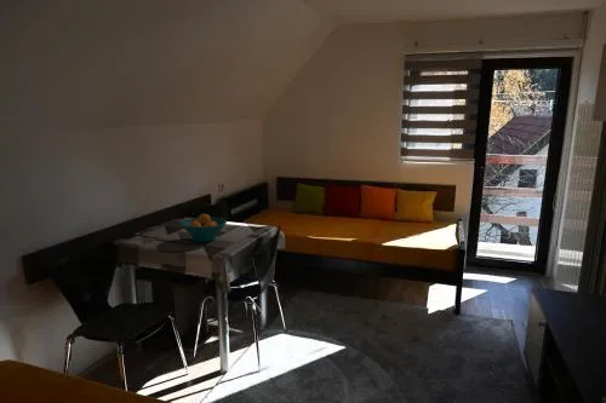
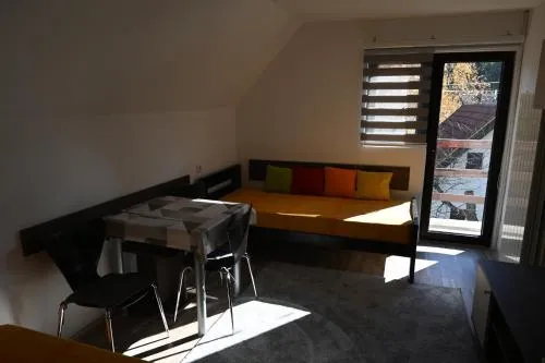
- fruit bowl [179,213,228,243]
